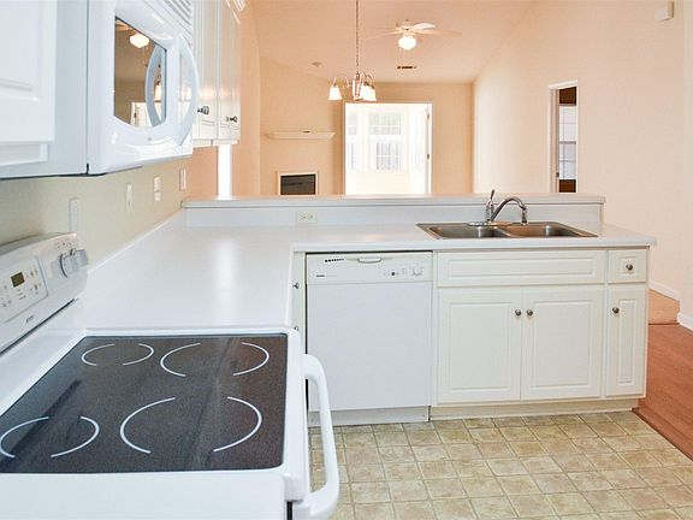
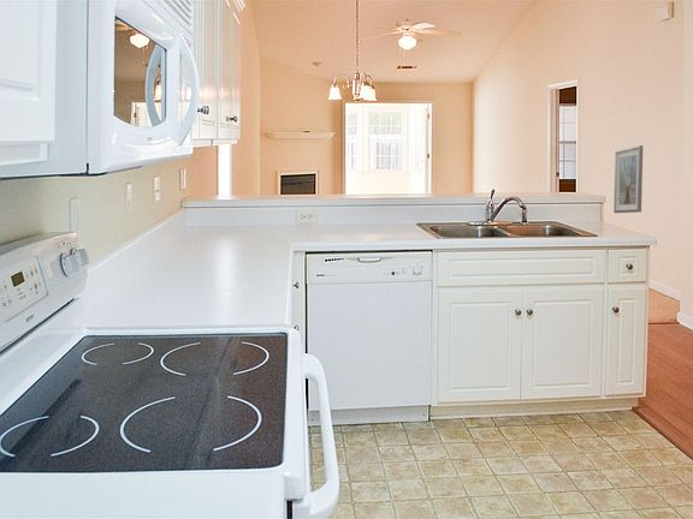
+ picture frame [612,144,644,214]
